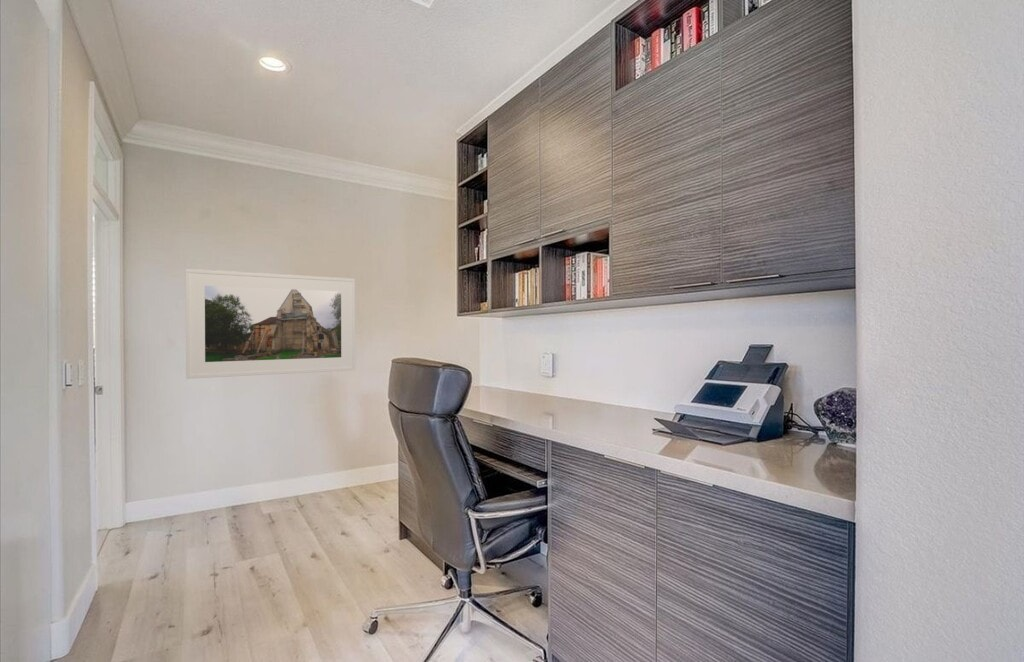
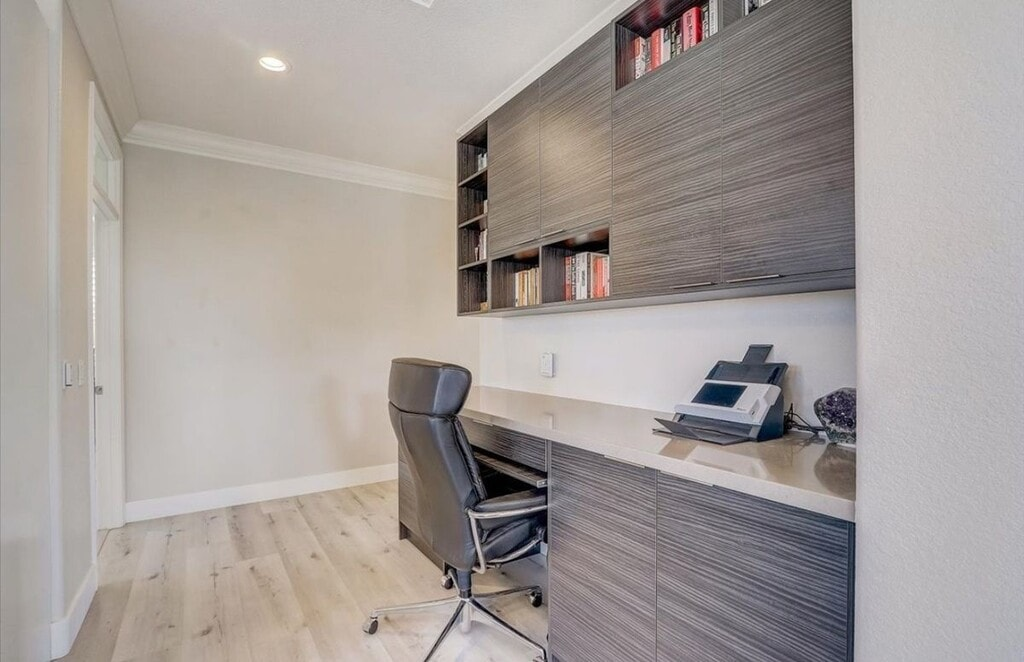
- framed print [184,268,356,380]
